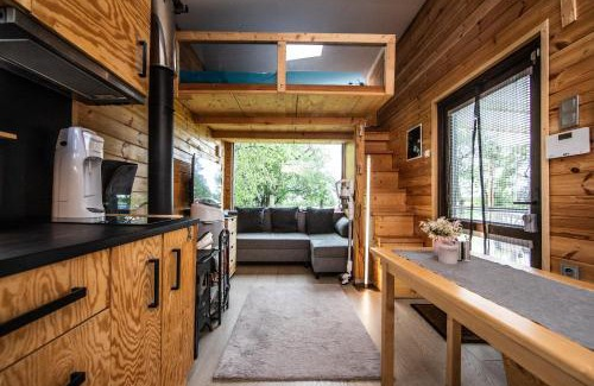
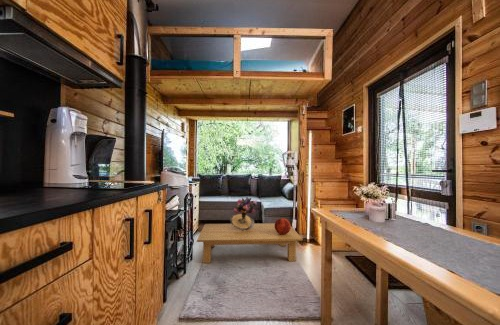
+ bouquet [229,196,258,231]
+ coffee table [196,222,304,264]
+ decorative sphere [274,217,292,235]
